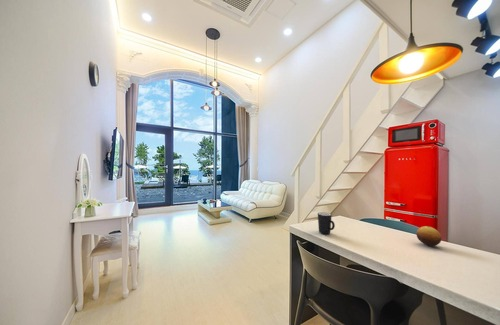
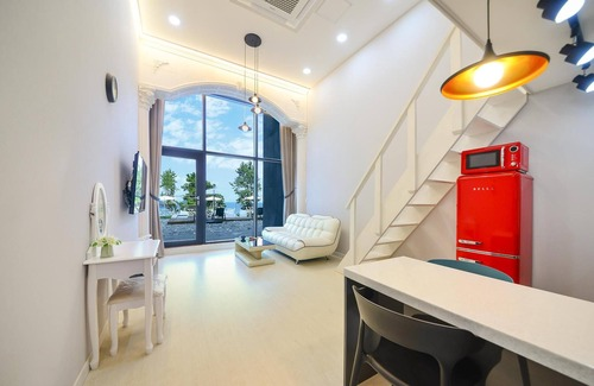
- fruit [415,225,443,247]
- mug [317,211,336,235]
